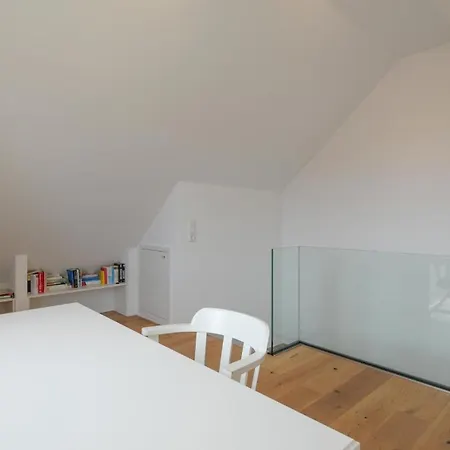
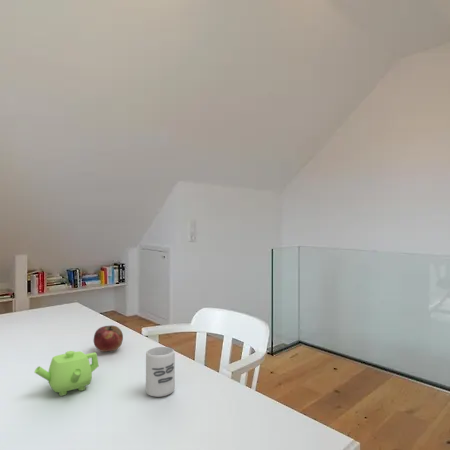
+ fruit [93,325,124,353]
+ cup [145,346,176,398]
+ teapot [33,350,100,397]
